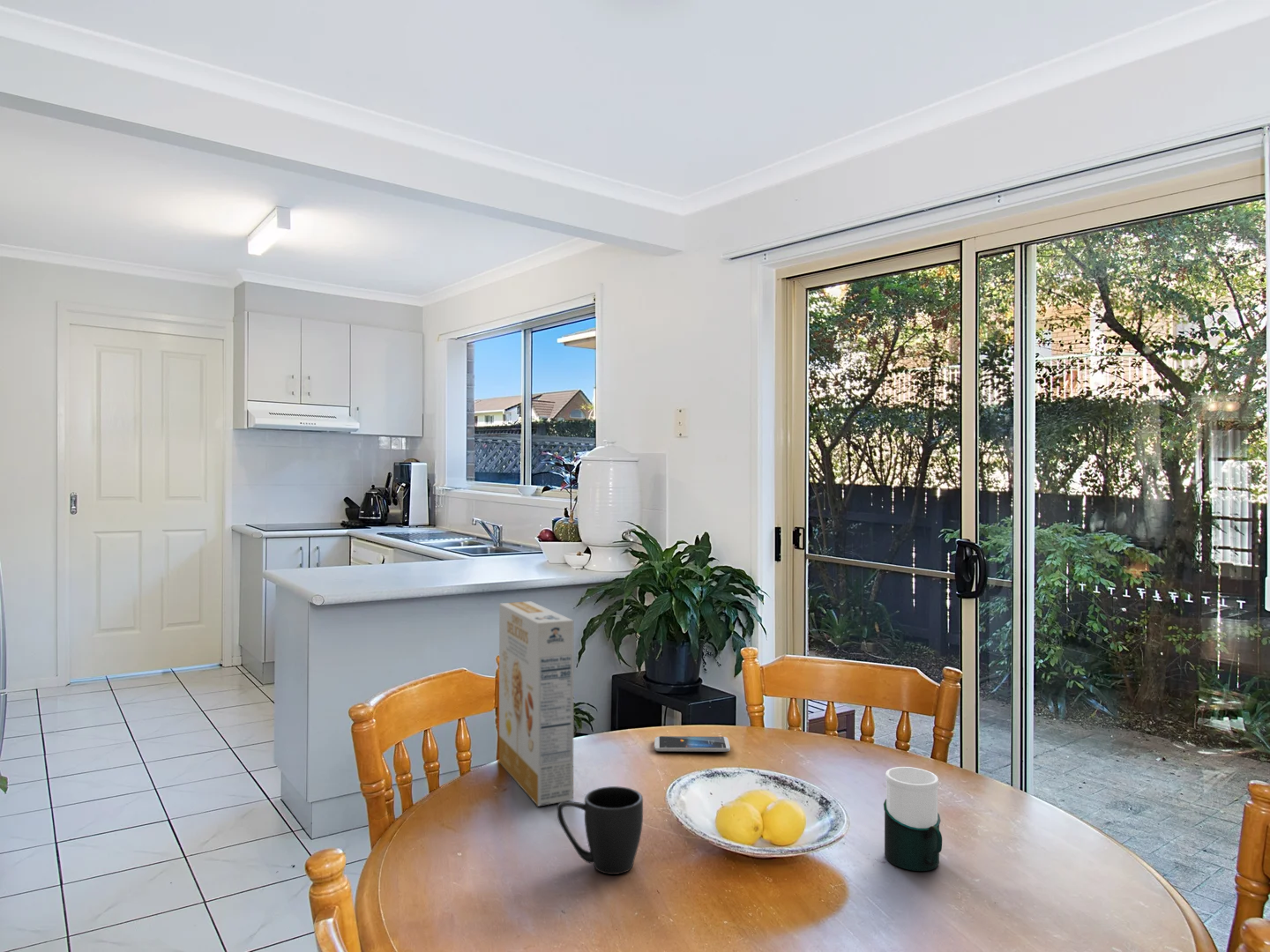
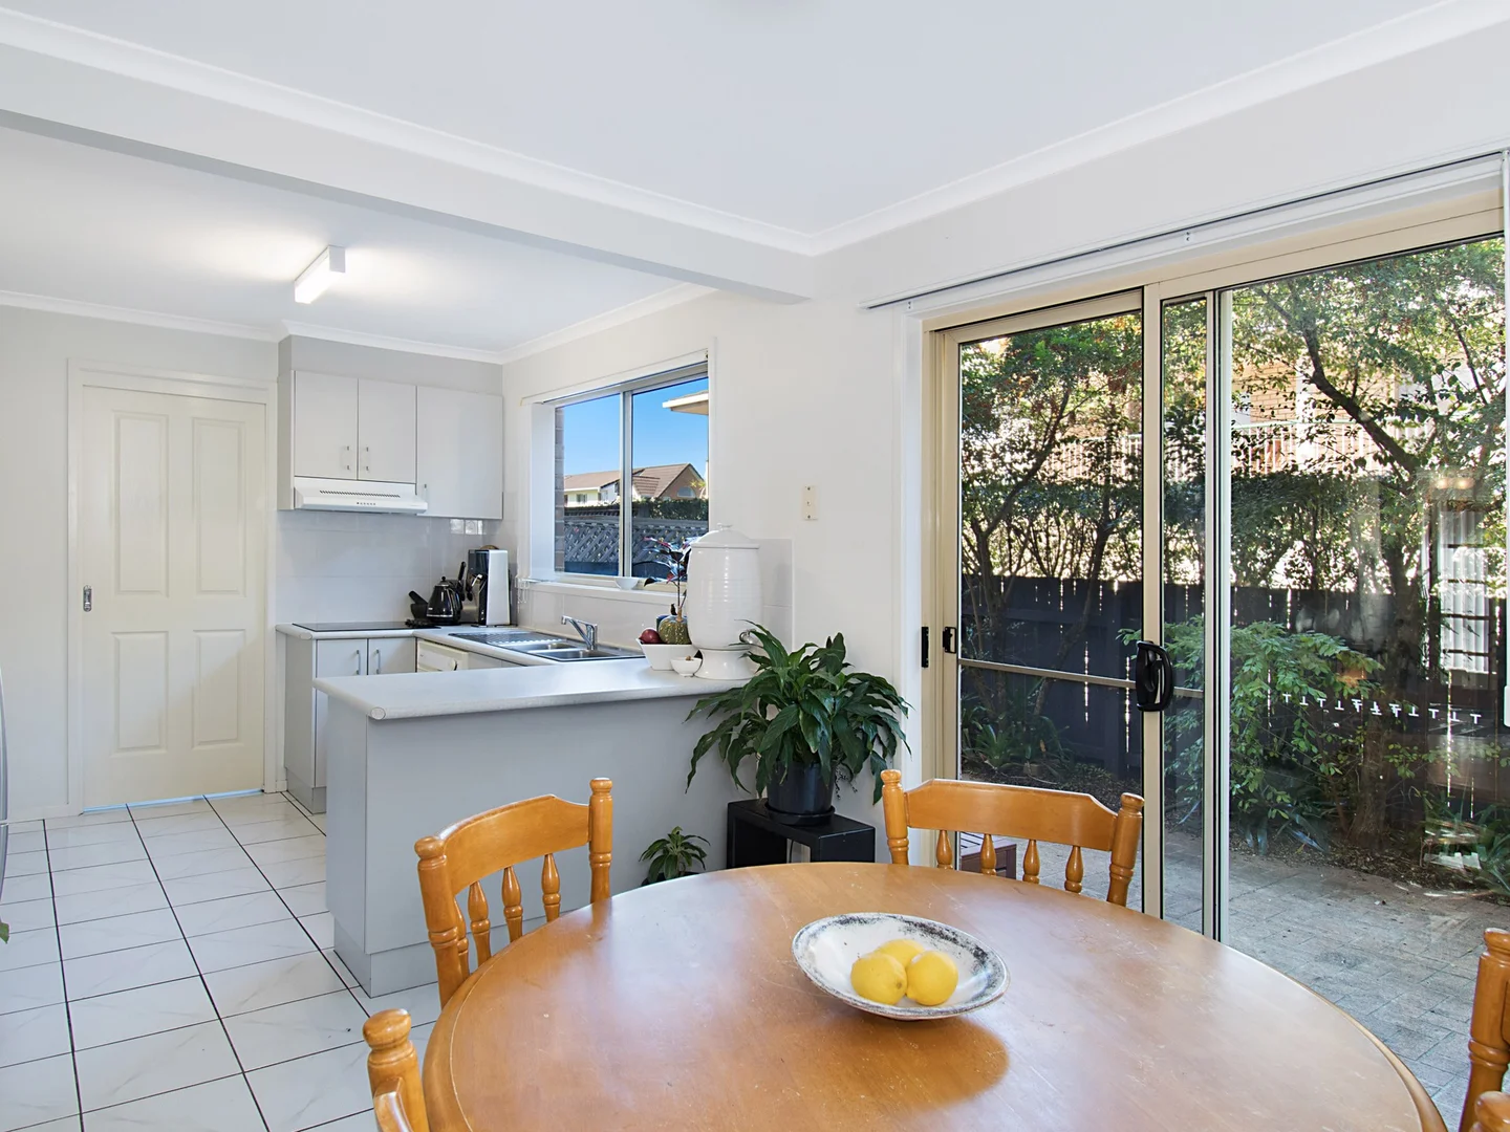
- smartphone [654,735,731,753]
- cereal box [498,600,574,807]
- mug [557,785,644,875]
- cup [883,766,943,872]
